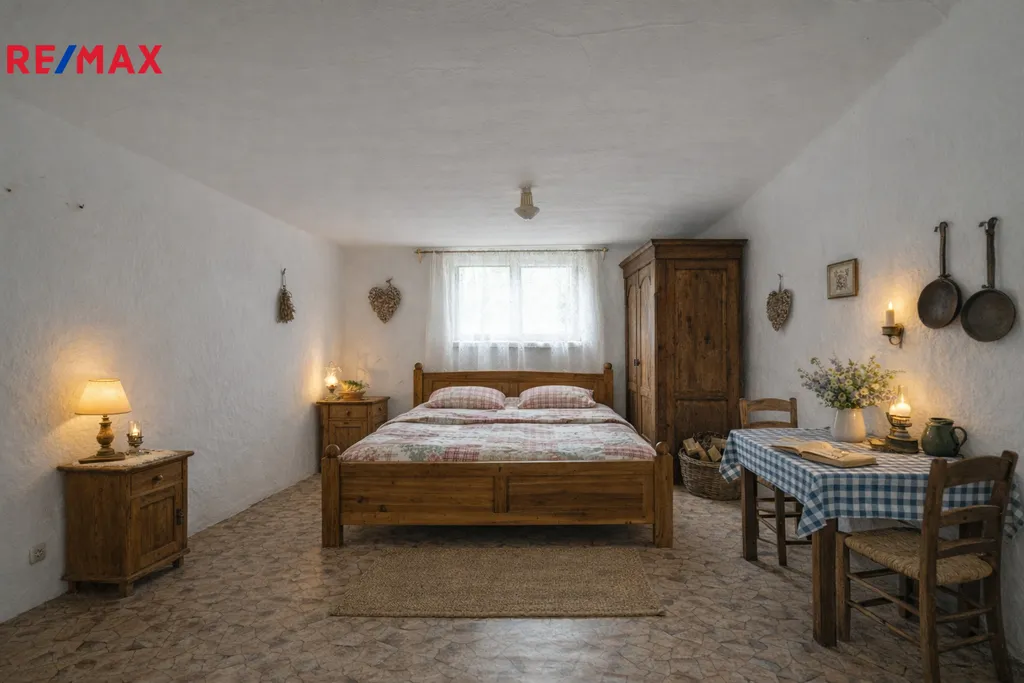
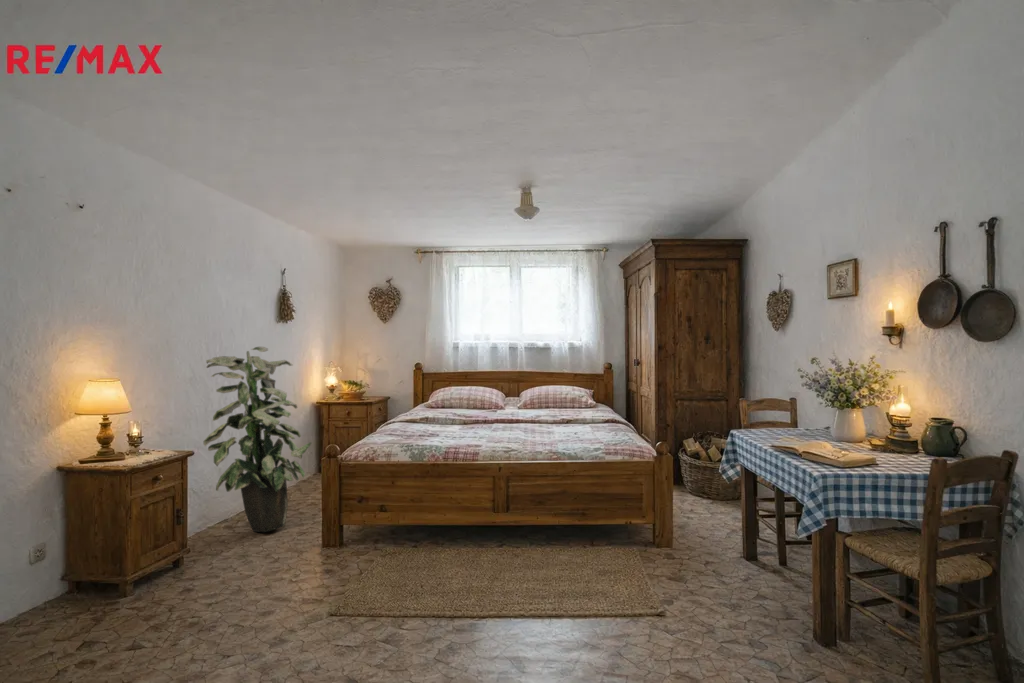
+ indoor plant [203,346,312,533]
